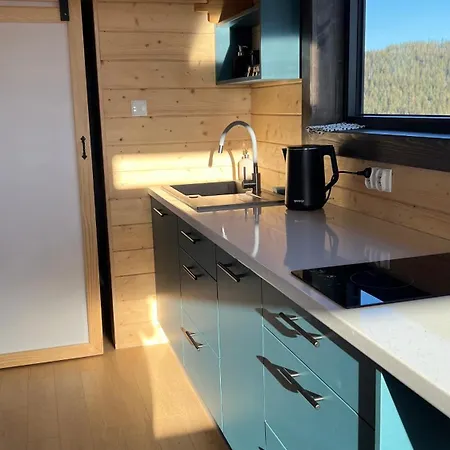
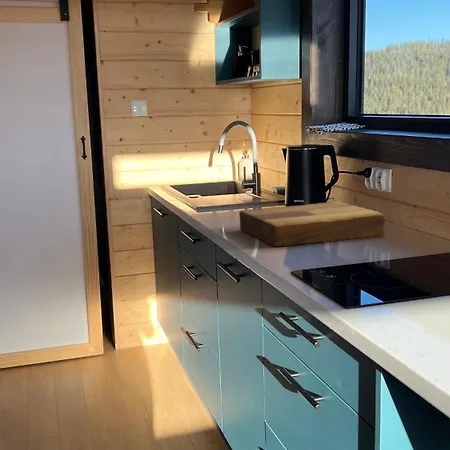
+ cutting board [238,201,386,247]
